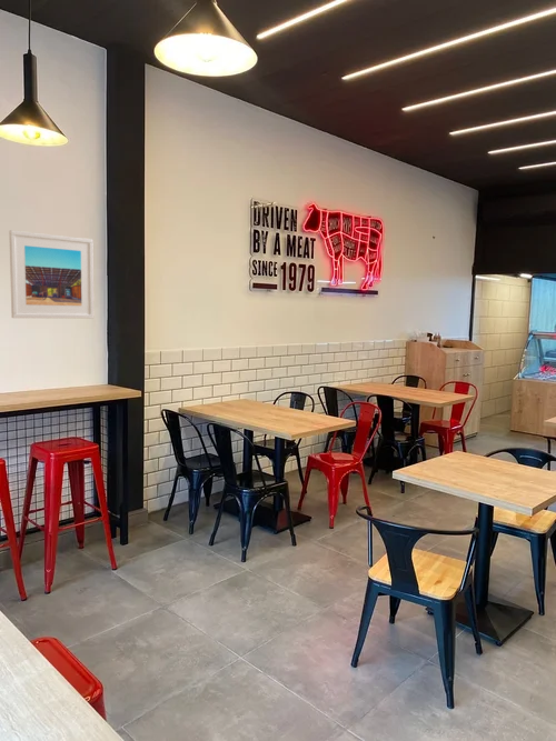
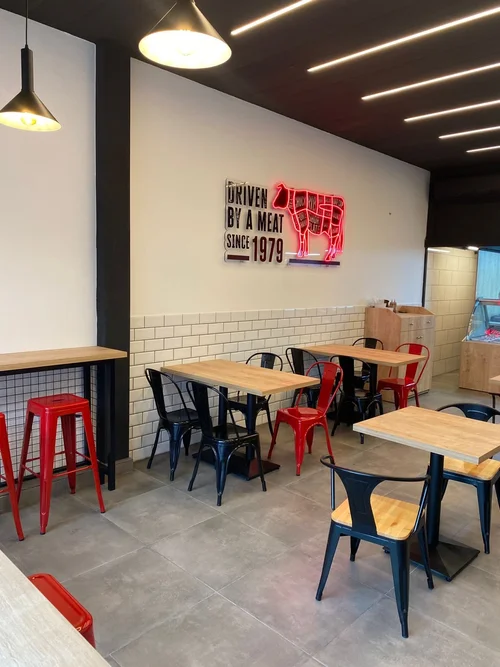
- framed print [8,229,95,320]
